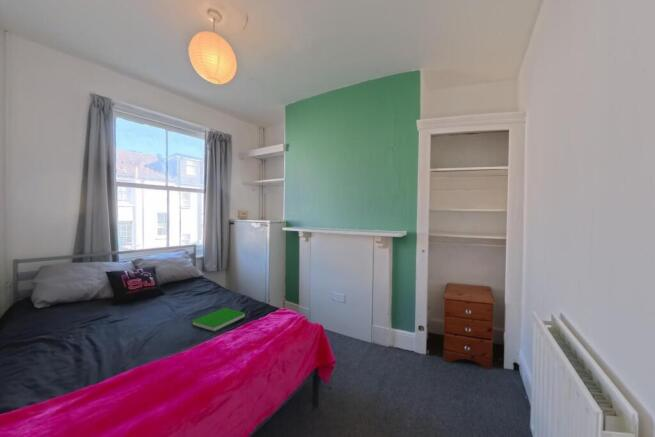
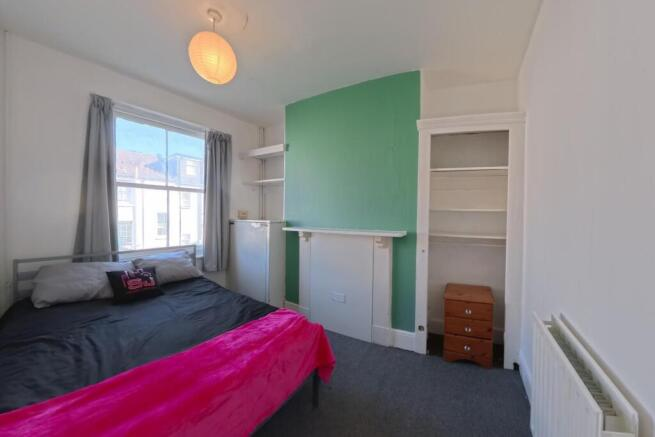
- book [190,307,246,333]
